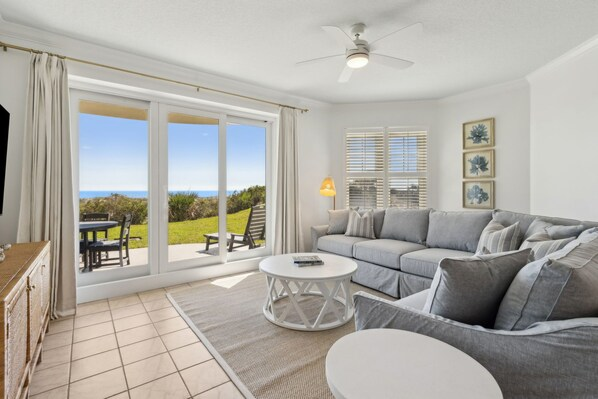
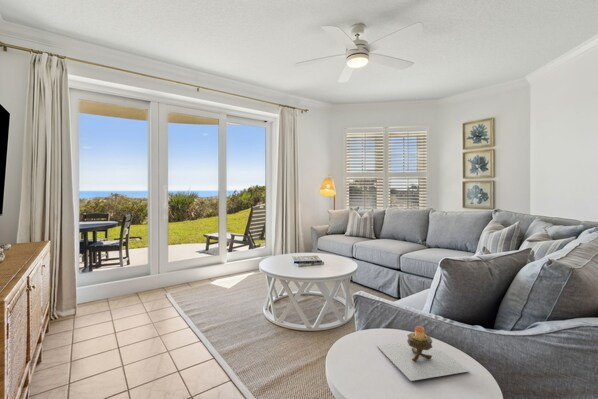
+ candle [376,325,470,382]
